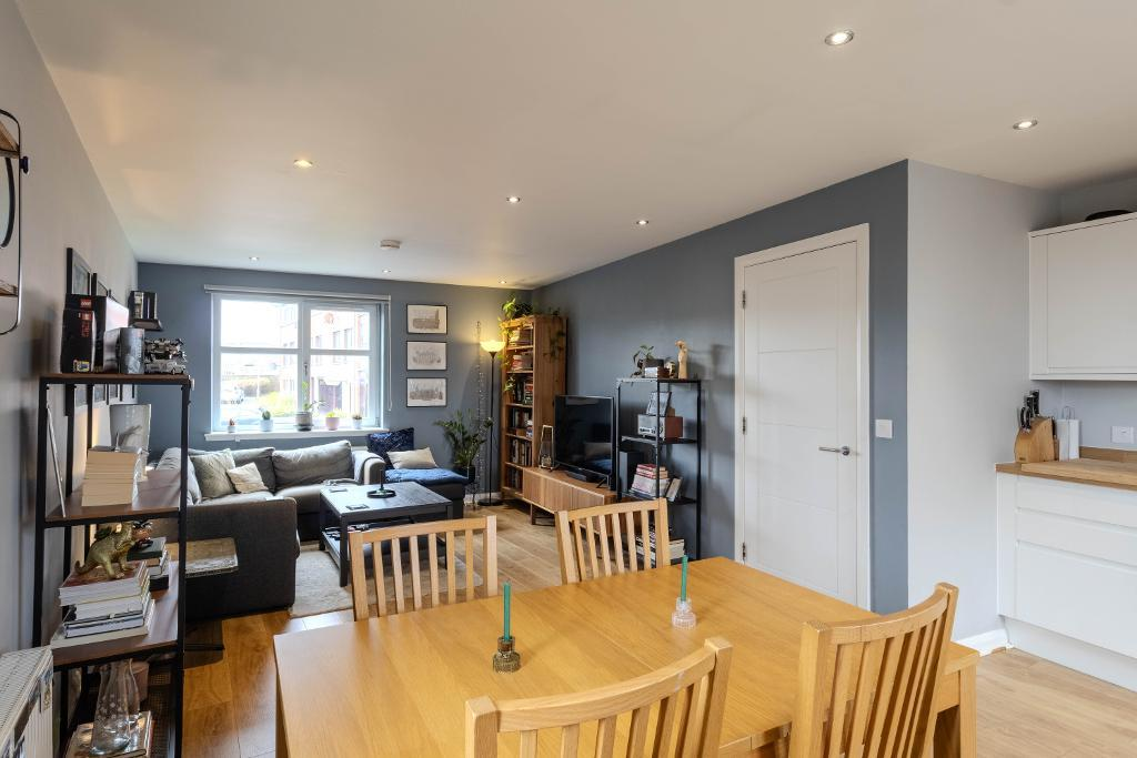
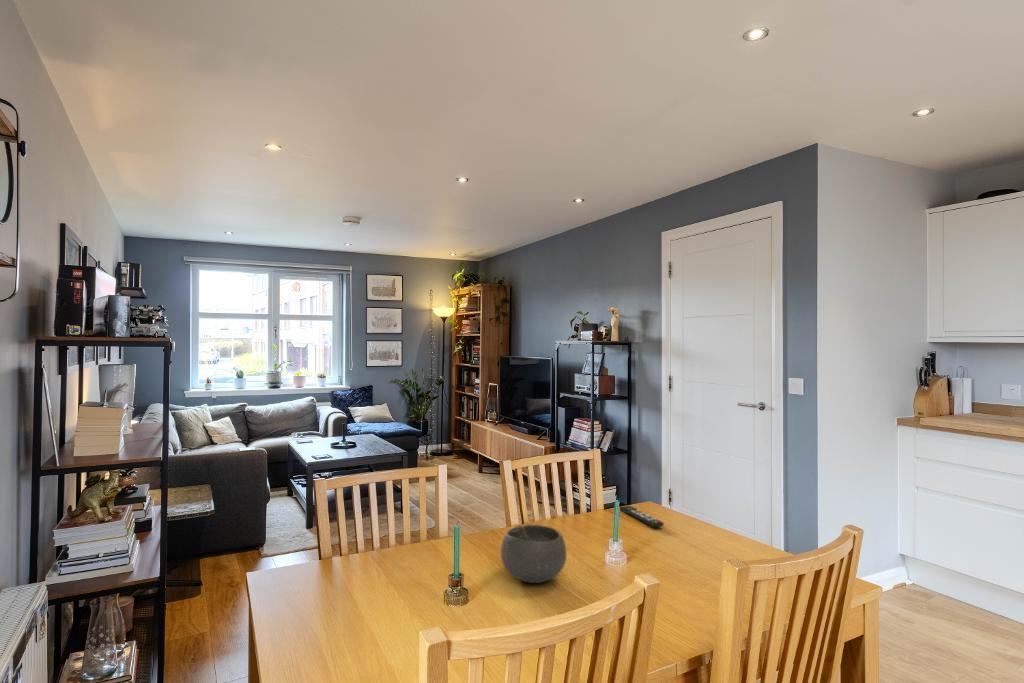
+ remote control [619,505,665,528]
+ bowl [500,524,567,584]
